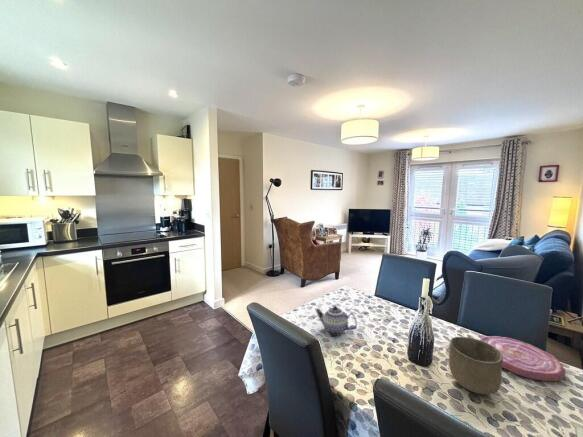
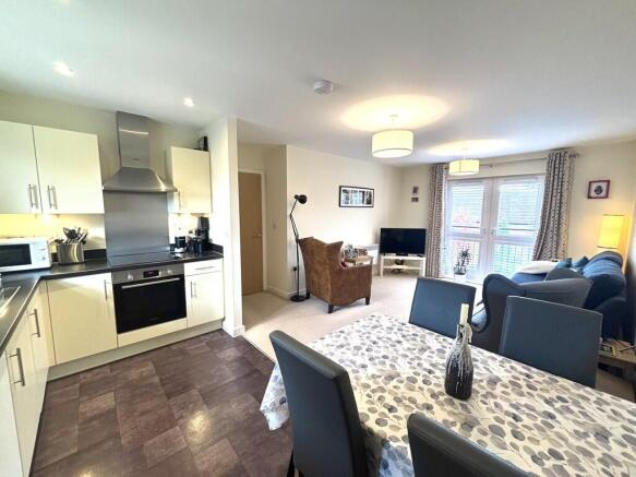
- plate [479,335,567,382]
- teapot [315,305,358,335]
- bowl [448,336,503,396]
